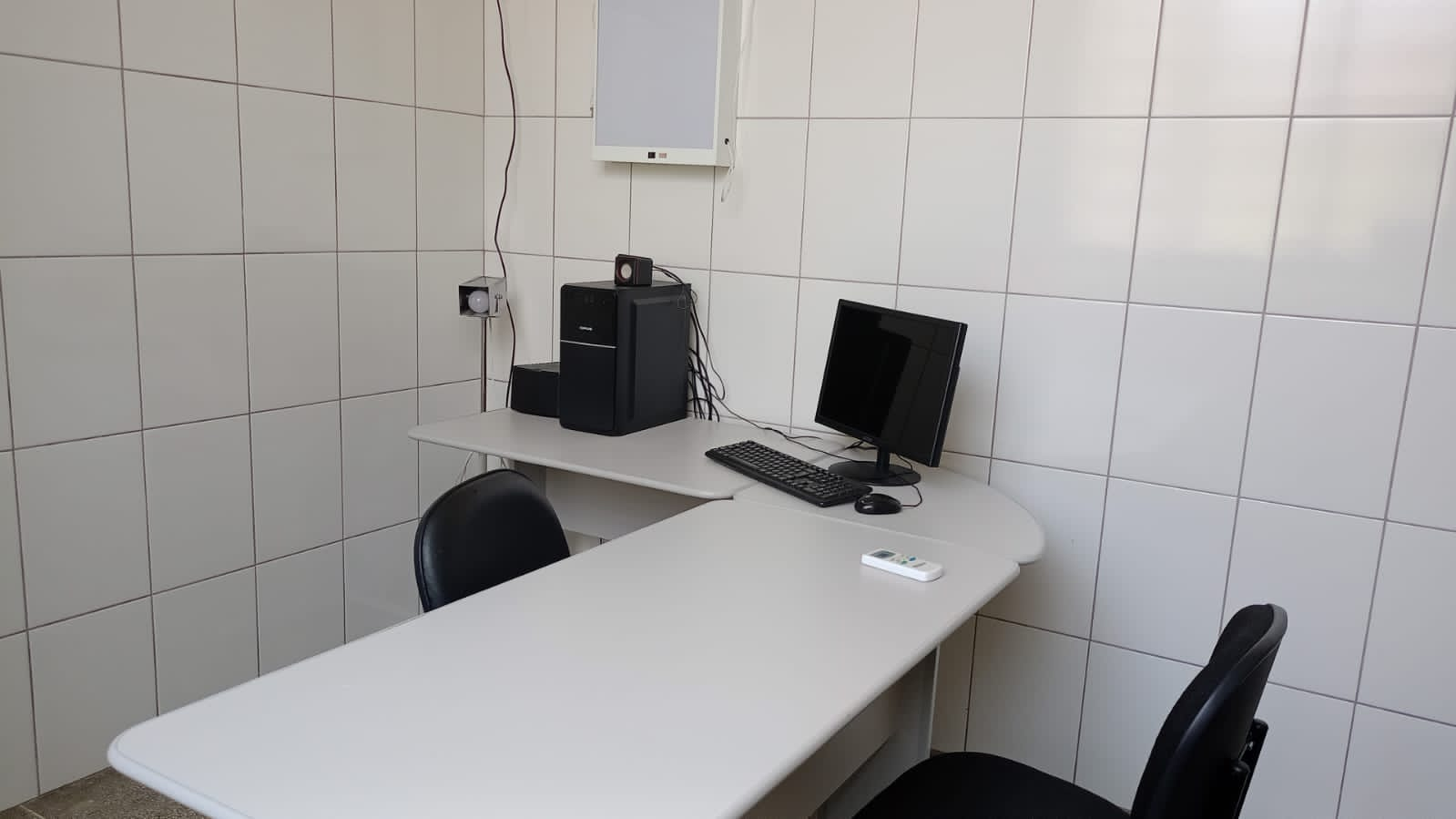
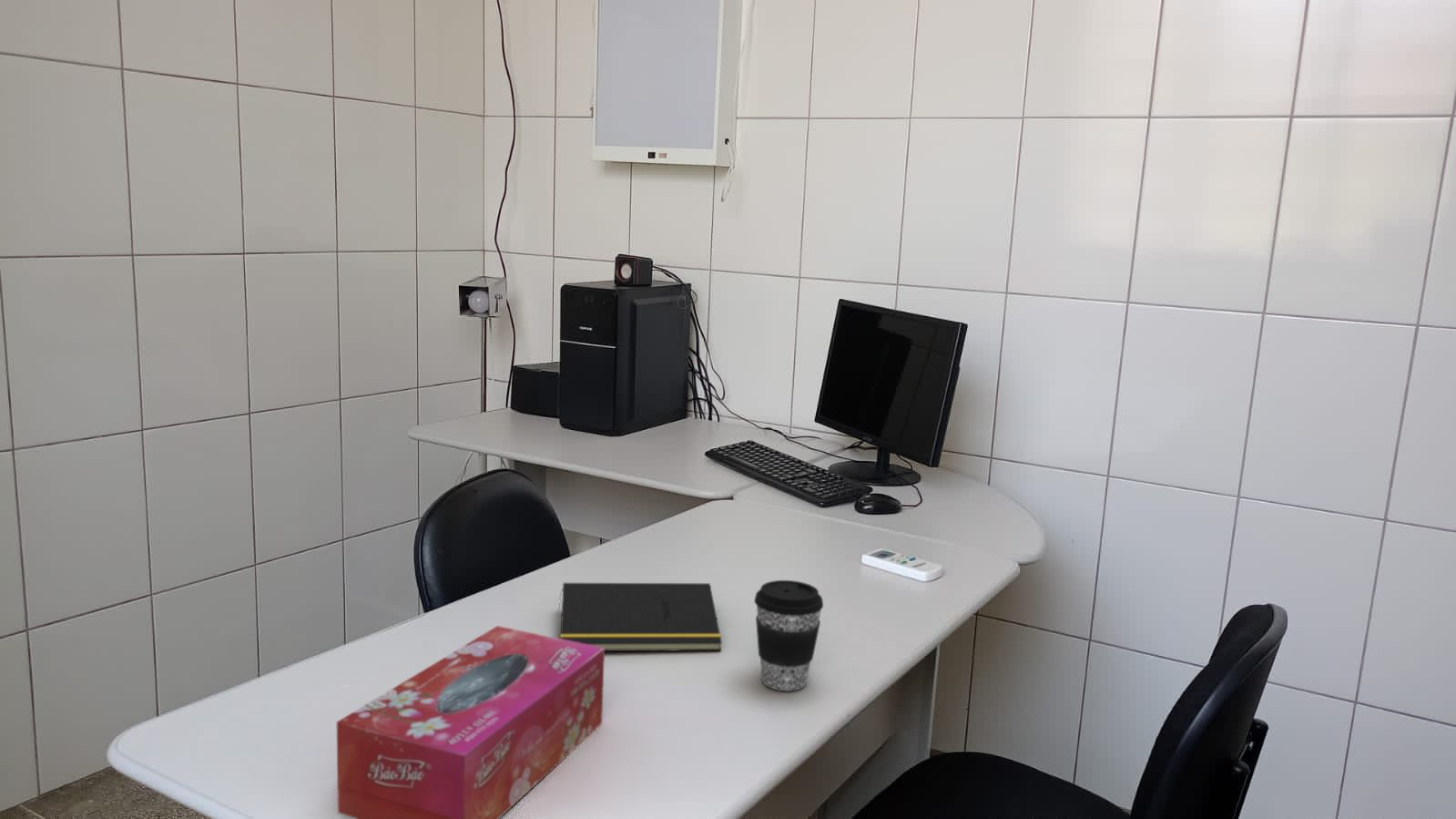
+ coffee cup [753,579,824,691]
+ notepad [557,582,723,652]
+ tissue box [336,625,606,819]
